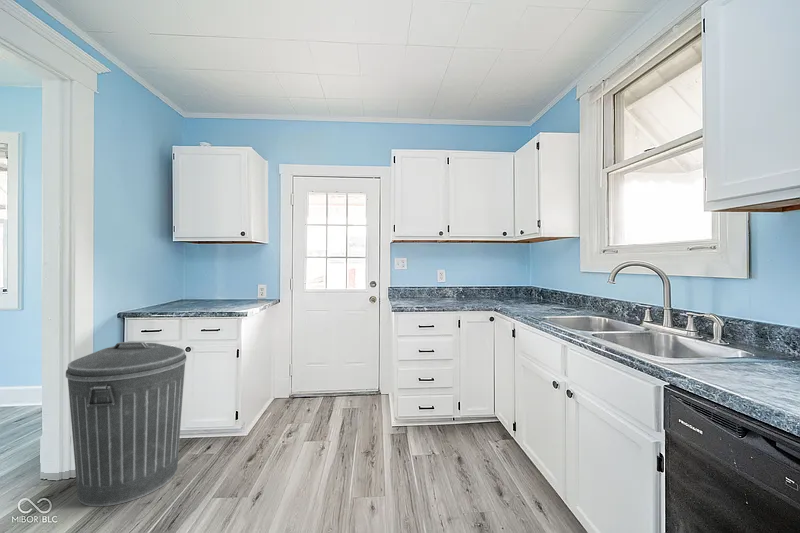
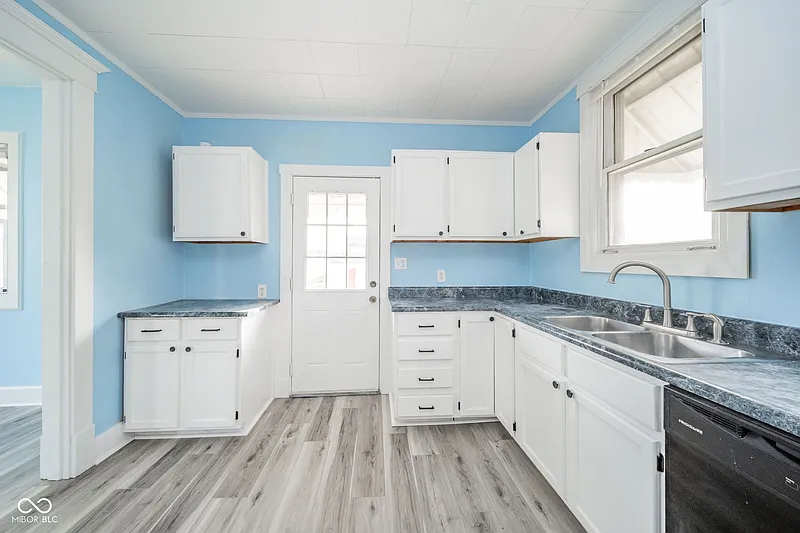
- trash can [65,341,187,507]
